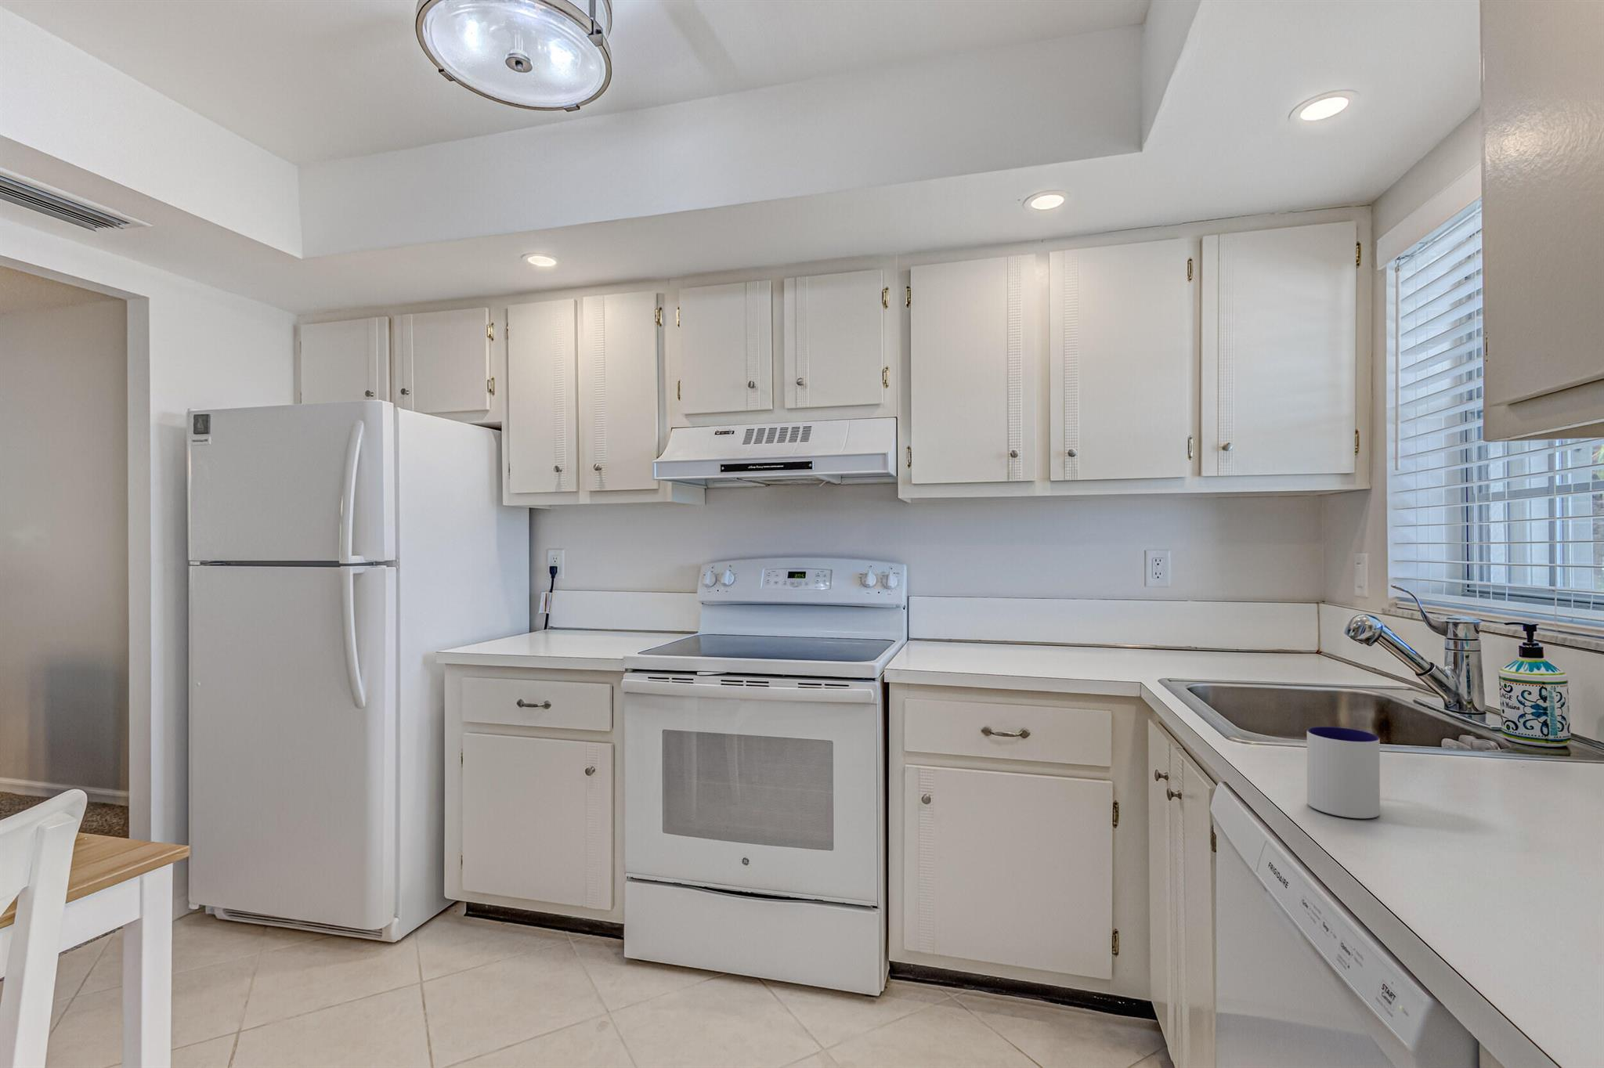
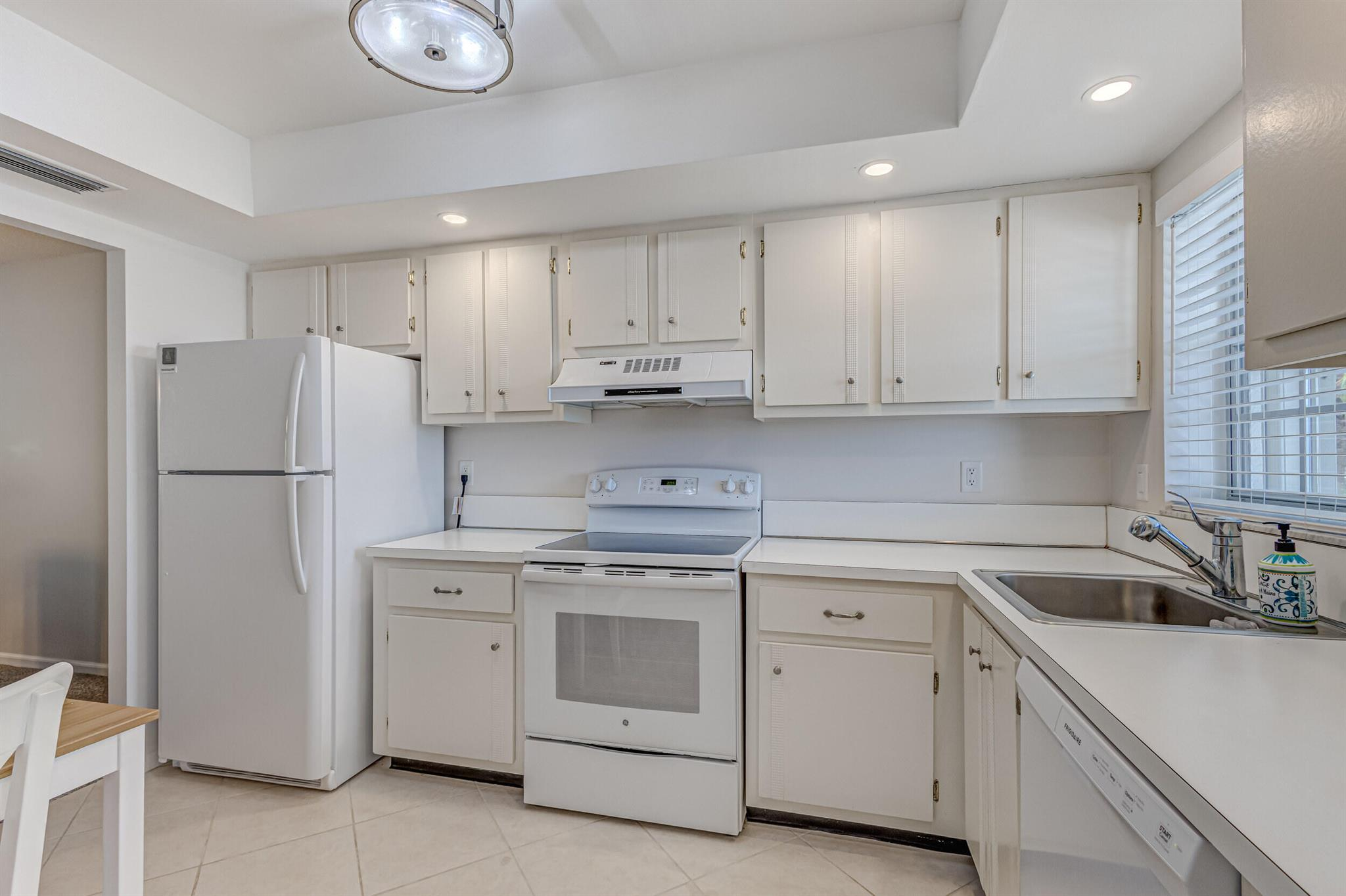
- mug [1306,726,1381,819]
